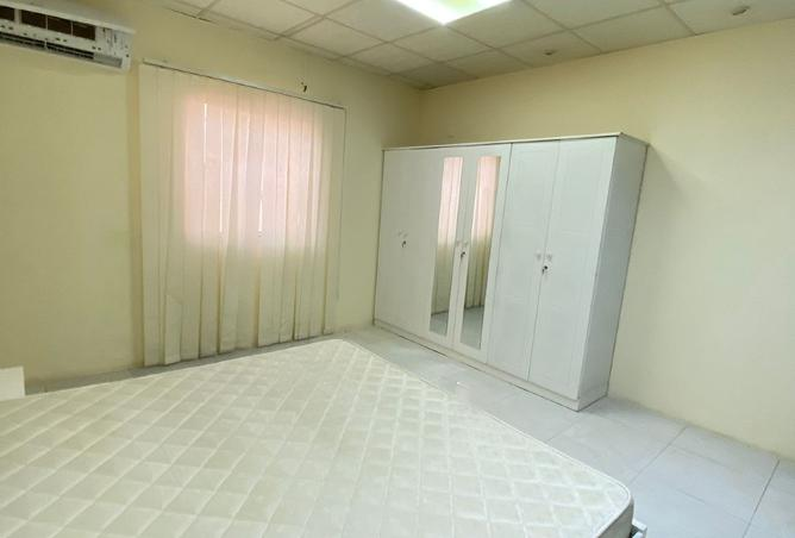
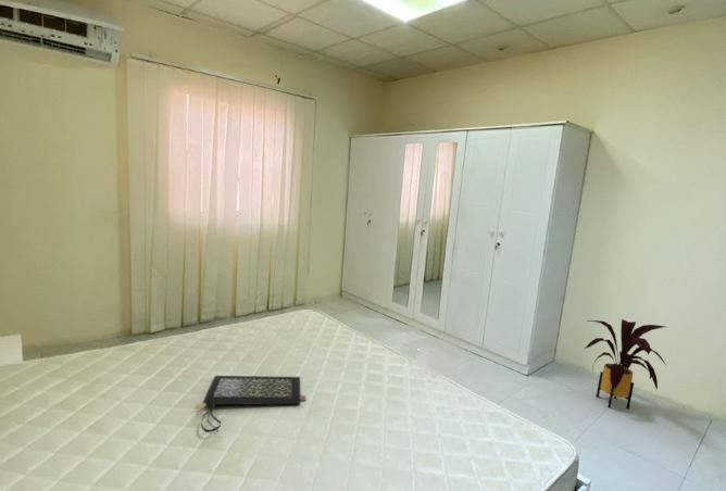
+ clutch bag [193,375,306,433]
+ house plant [583,318,668,410]
